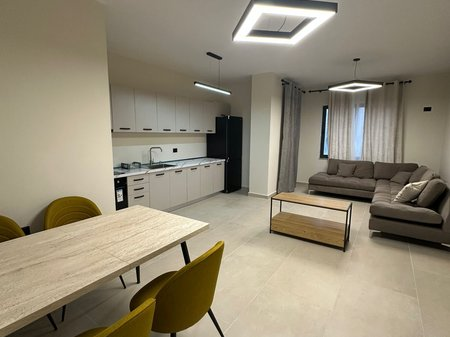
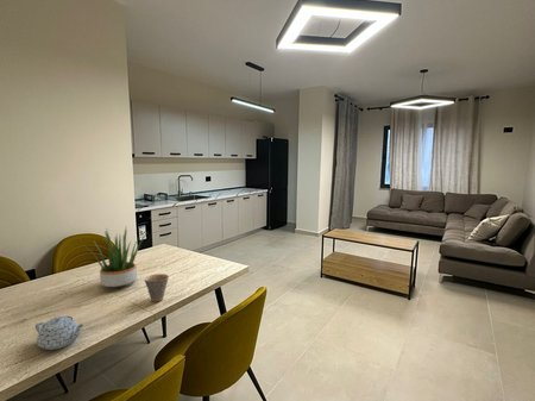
+ potted plant [80,227,149,289]
+ teapot [34,315,84,351]
+ cup [144,272,170,302]
